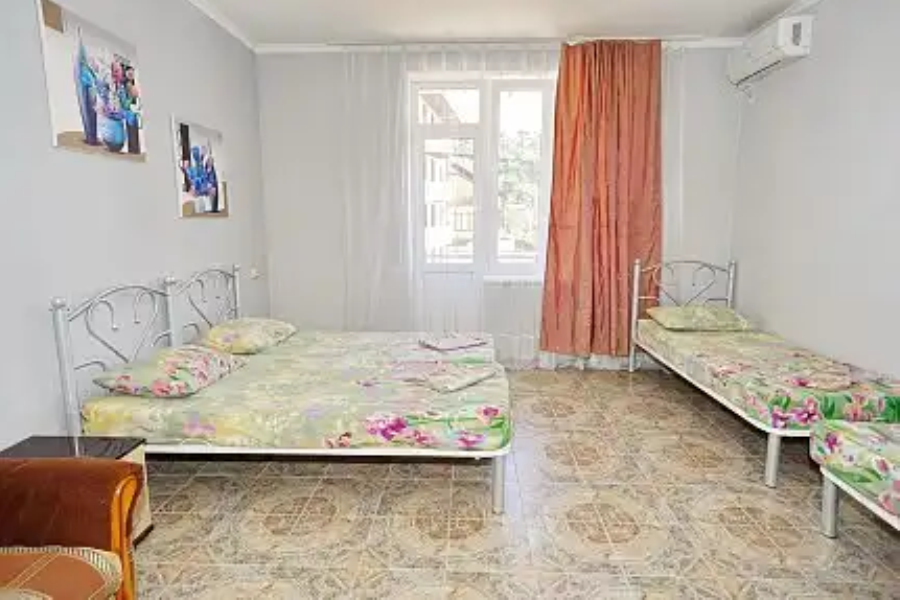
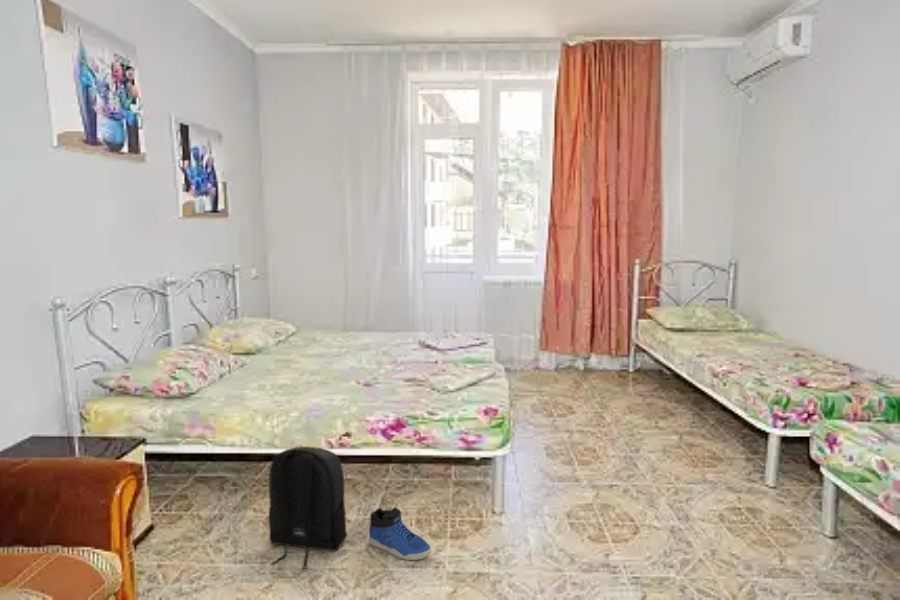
+ sneaker [368,506,432,561]
+ backpack [268,444,348,570]
